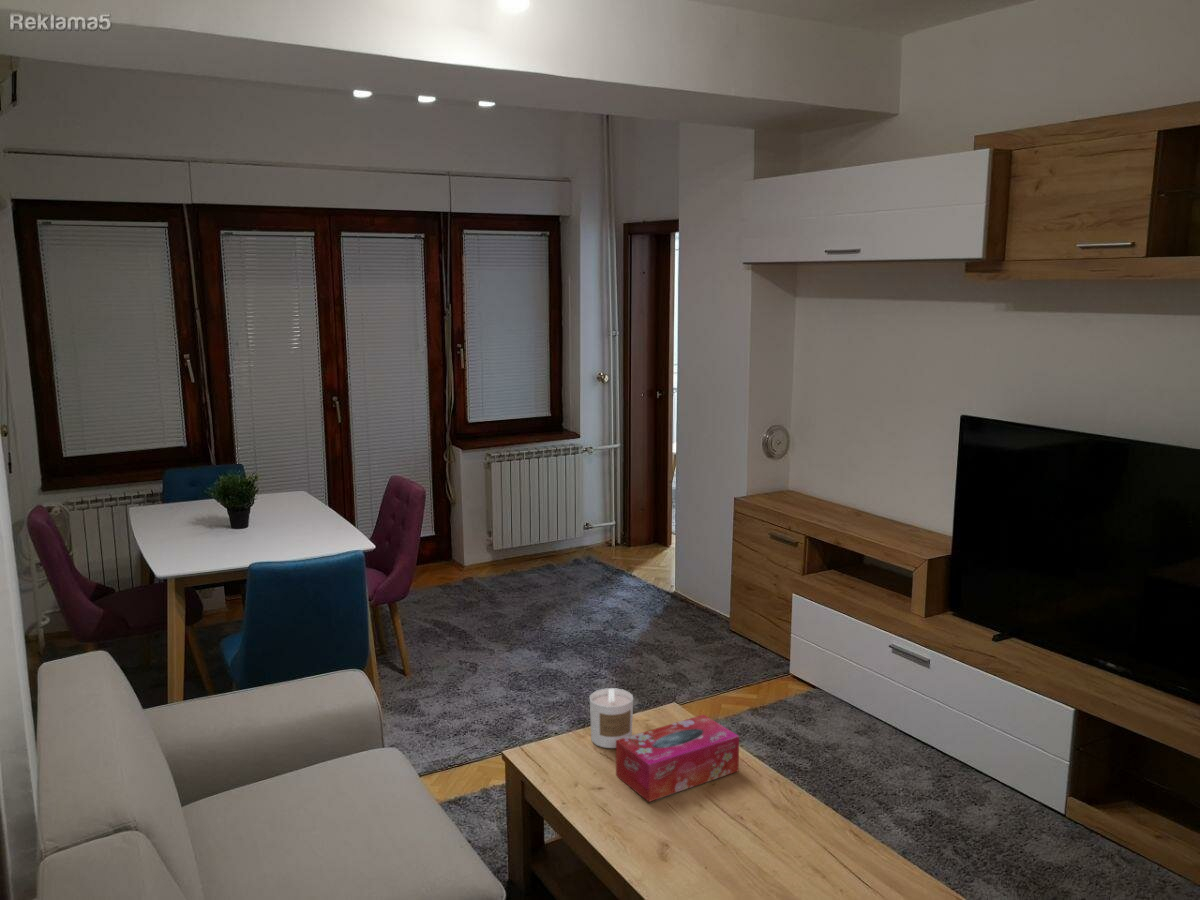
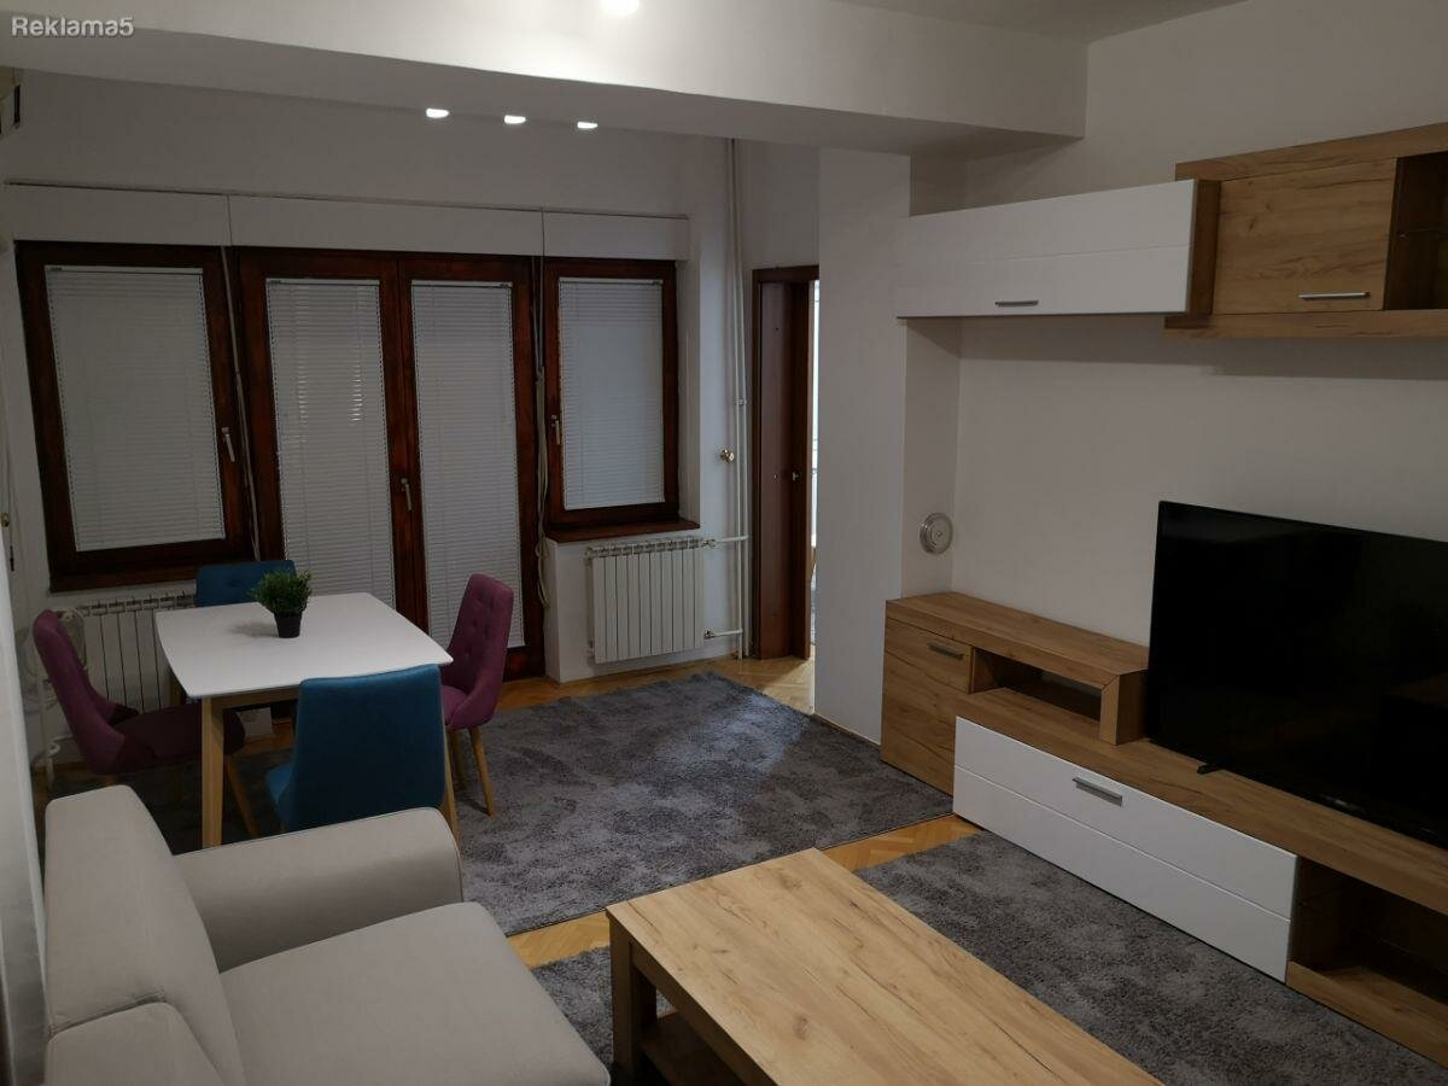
- candle [589,687,634,749]
- tissue box [615,713,740,803]
